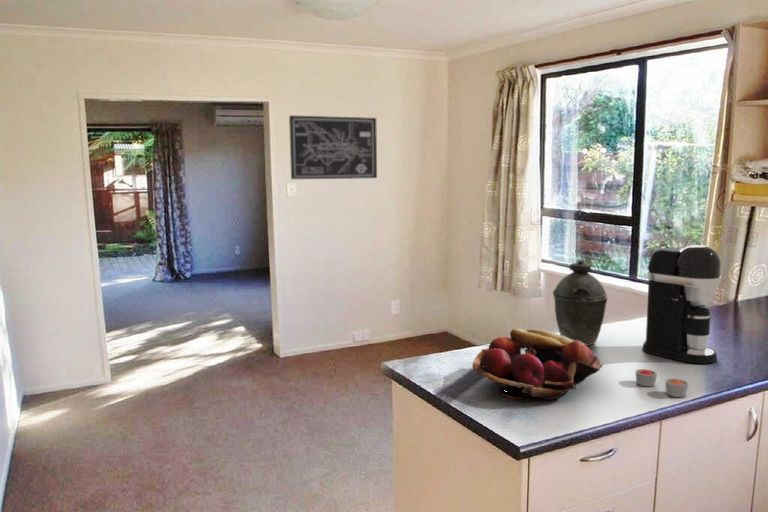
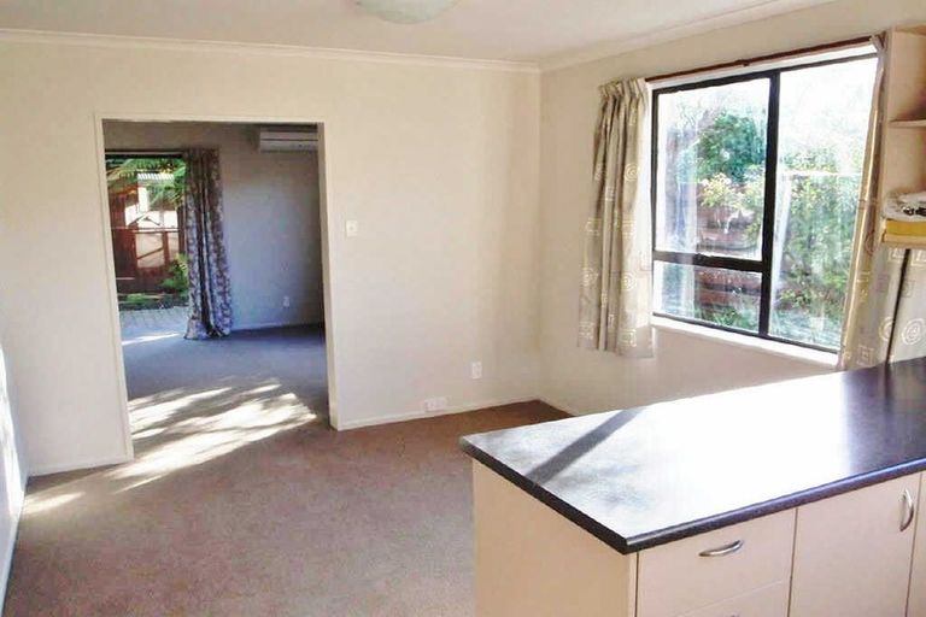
- kettle [552,259,608,347]
- wall art [288,114,378,180]
- candle [634,368,689,398]
- fruit basket [472,328,603,401]
- coffee maker [641,244,722,365]
